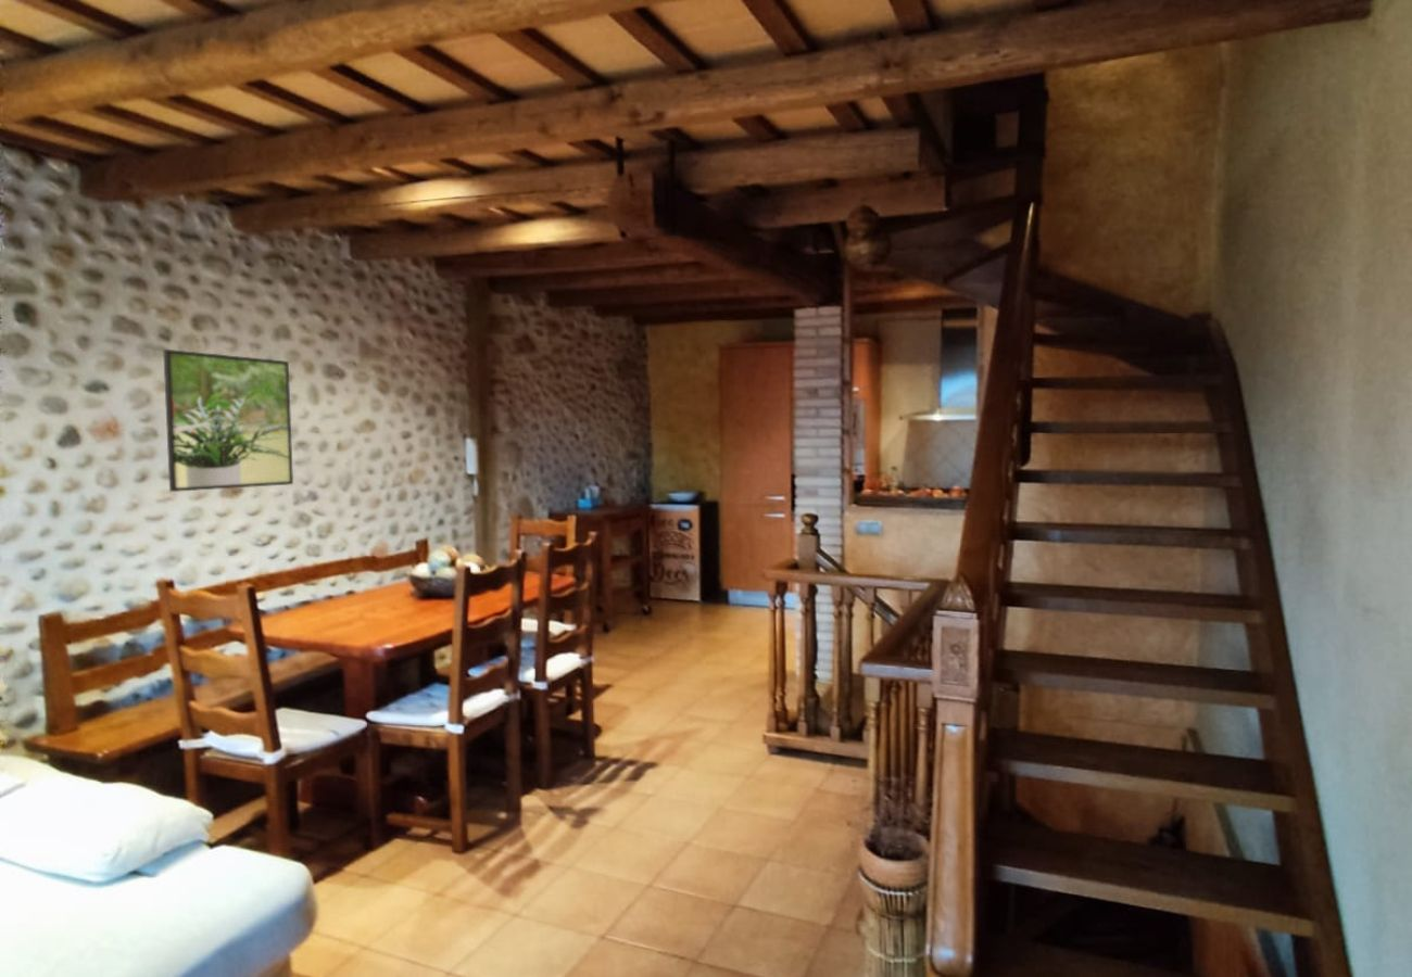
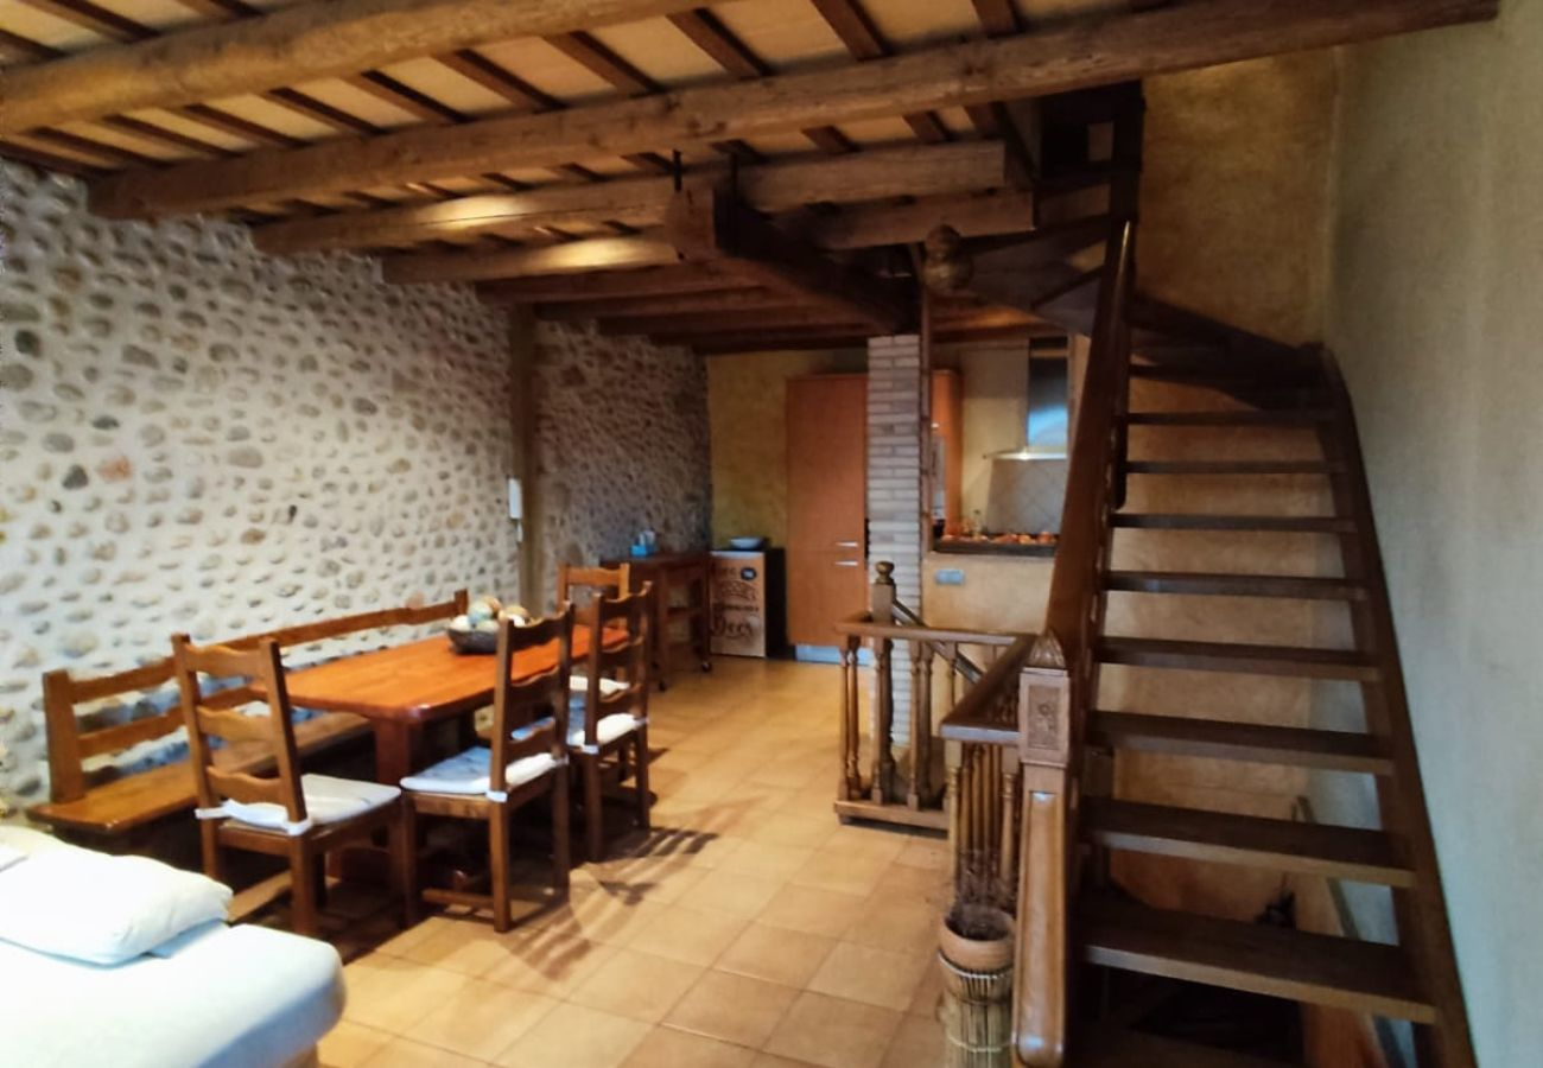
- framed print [162,348,294,493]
